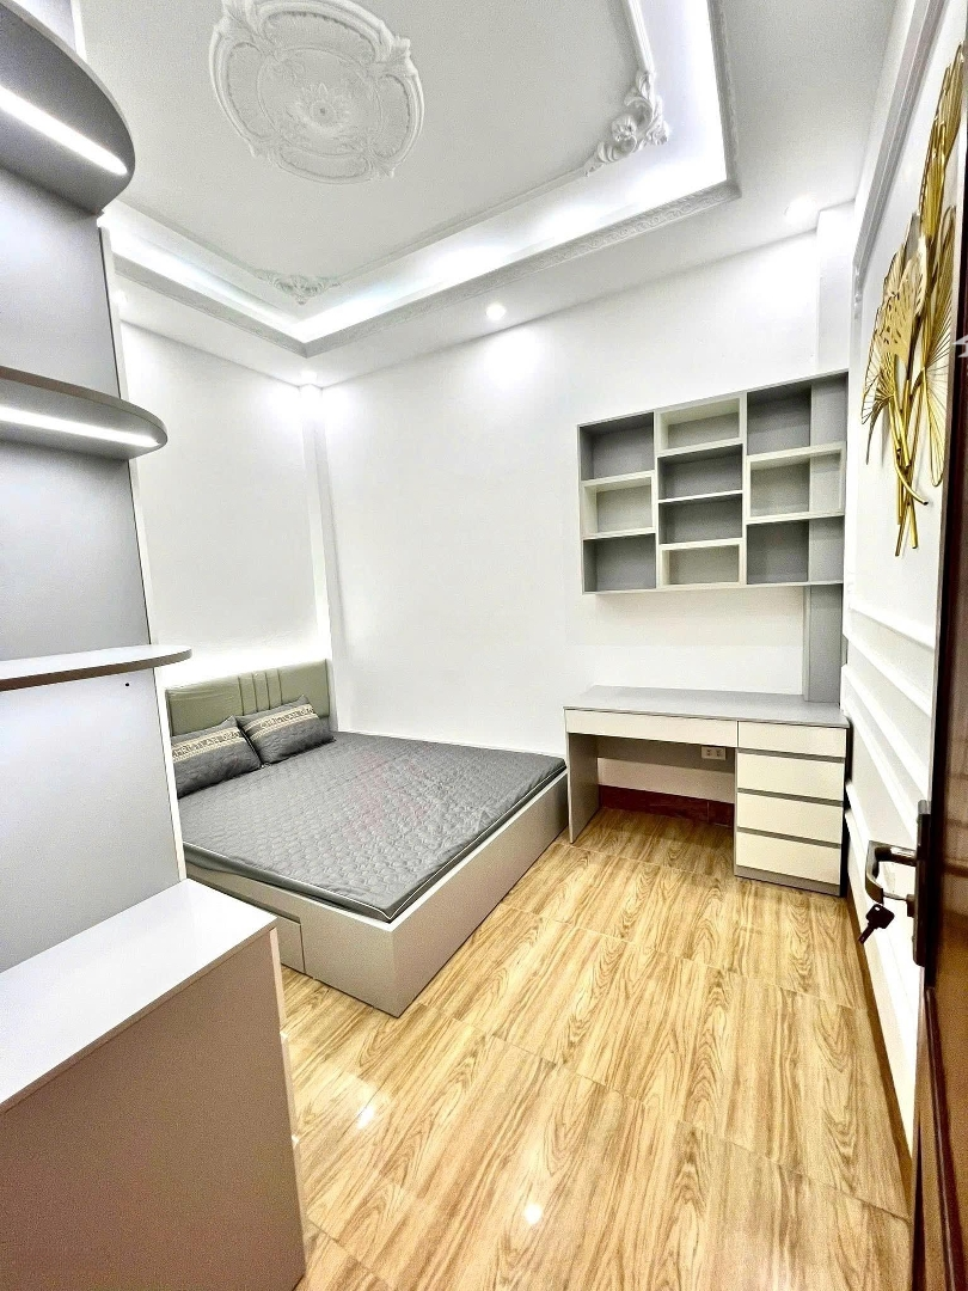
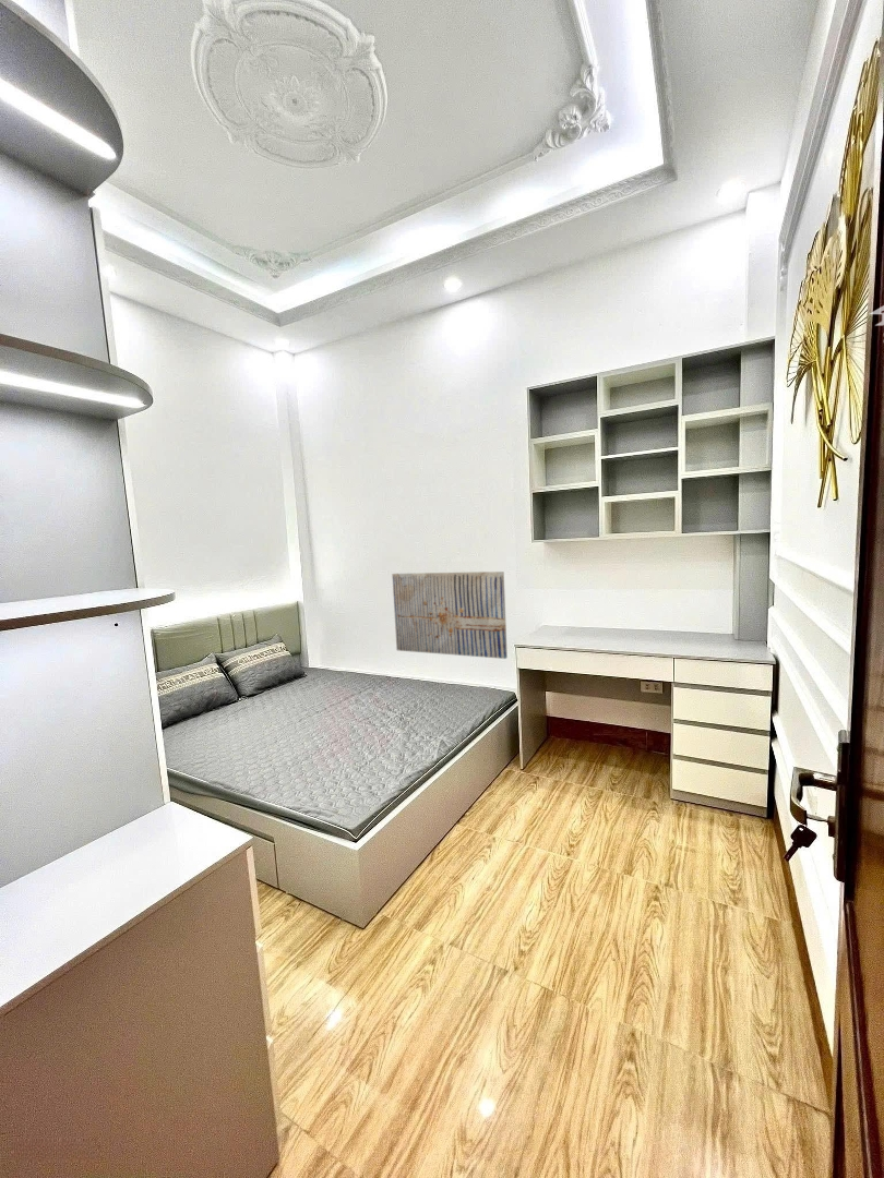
+ wall art [391,570,509,660]
